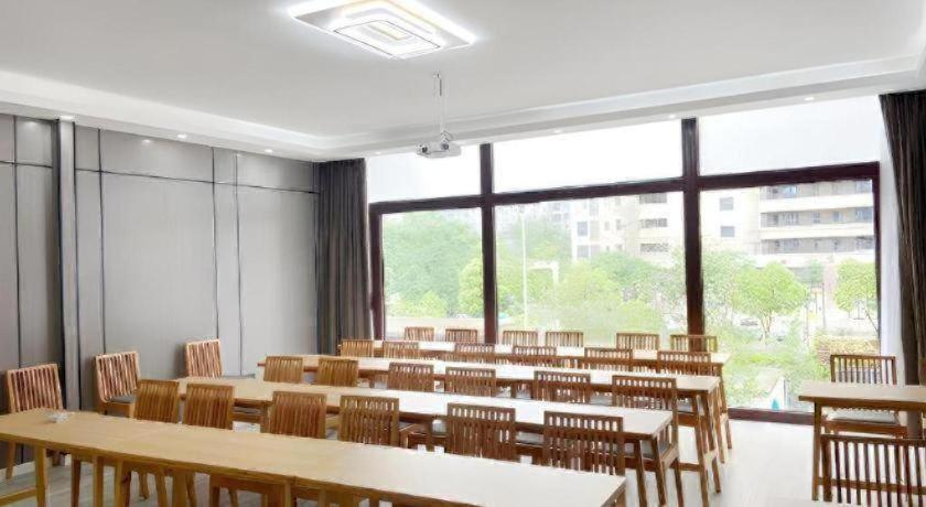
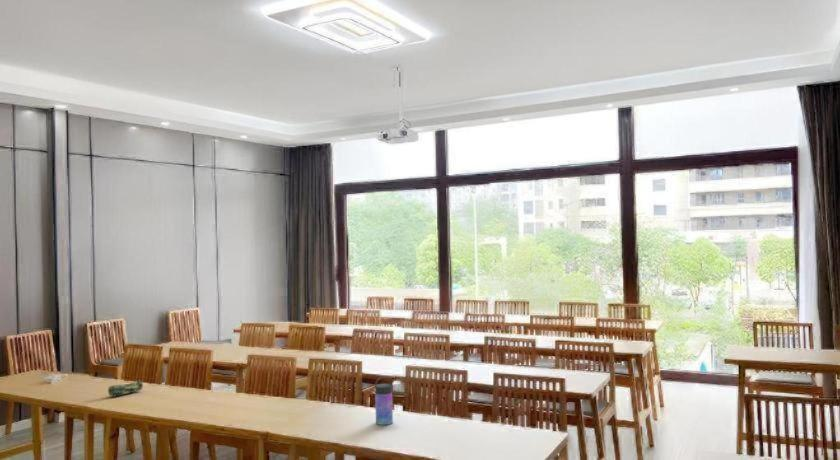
+ water bottle [373,376,394,426]
+ pencil case [107,379,144,398]
